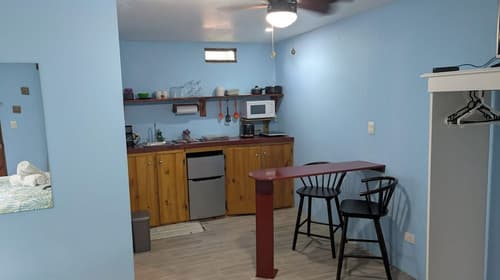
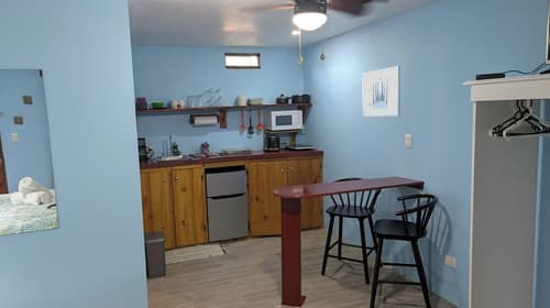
+ wall art [361,65,402,119]
